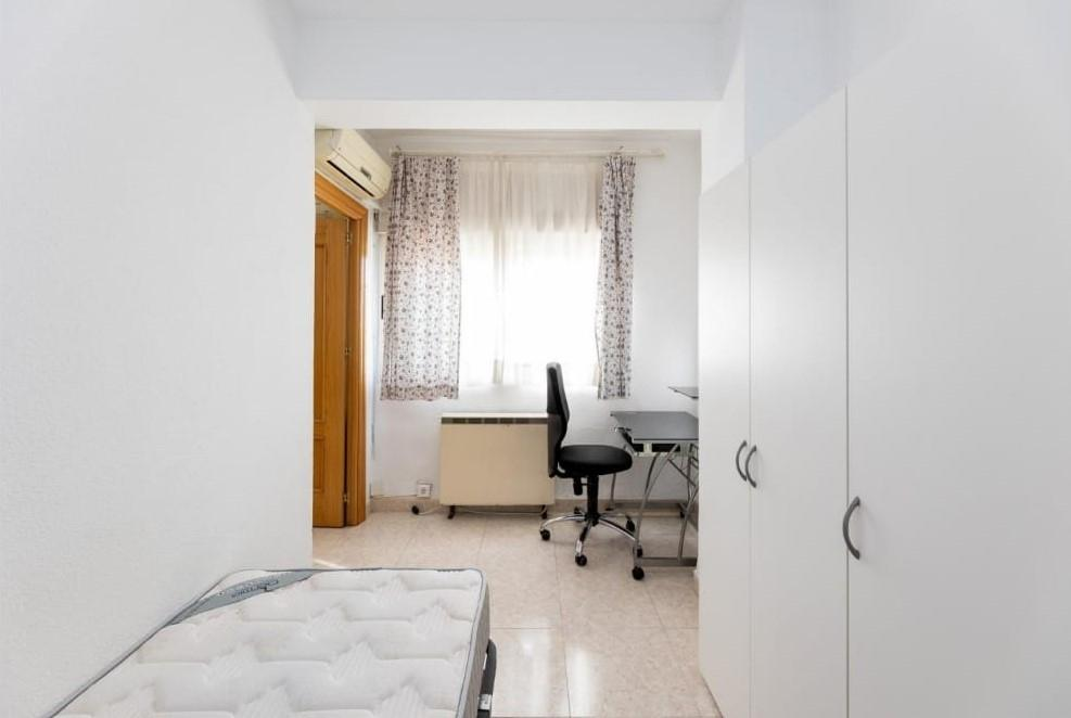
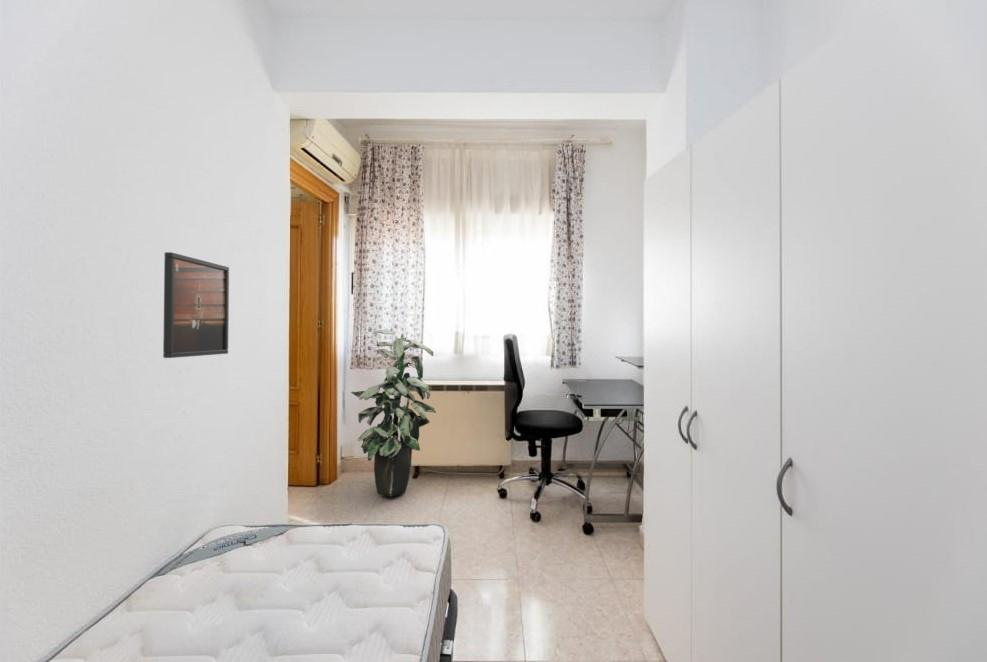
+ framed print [162,251,230,359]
+ indoor plant [350,329,437,497]
